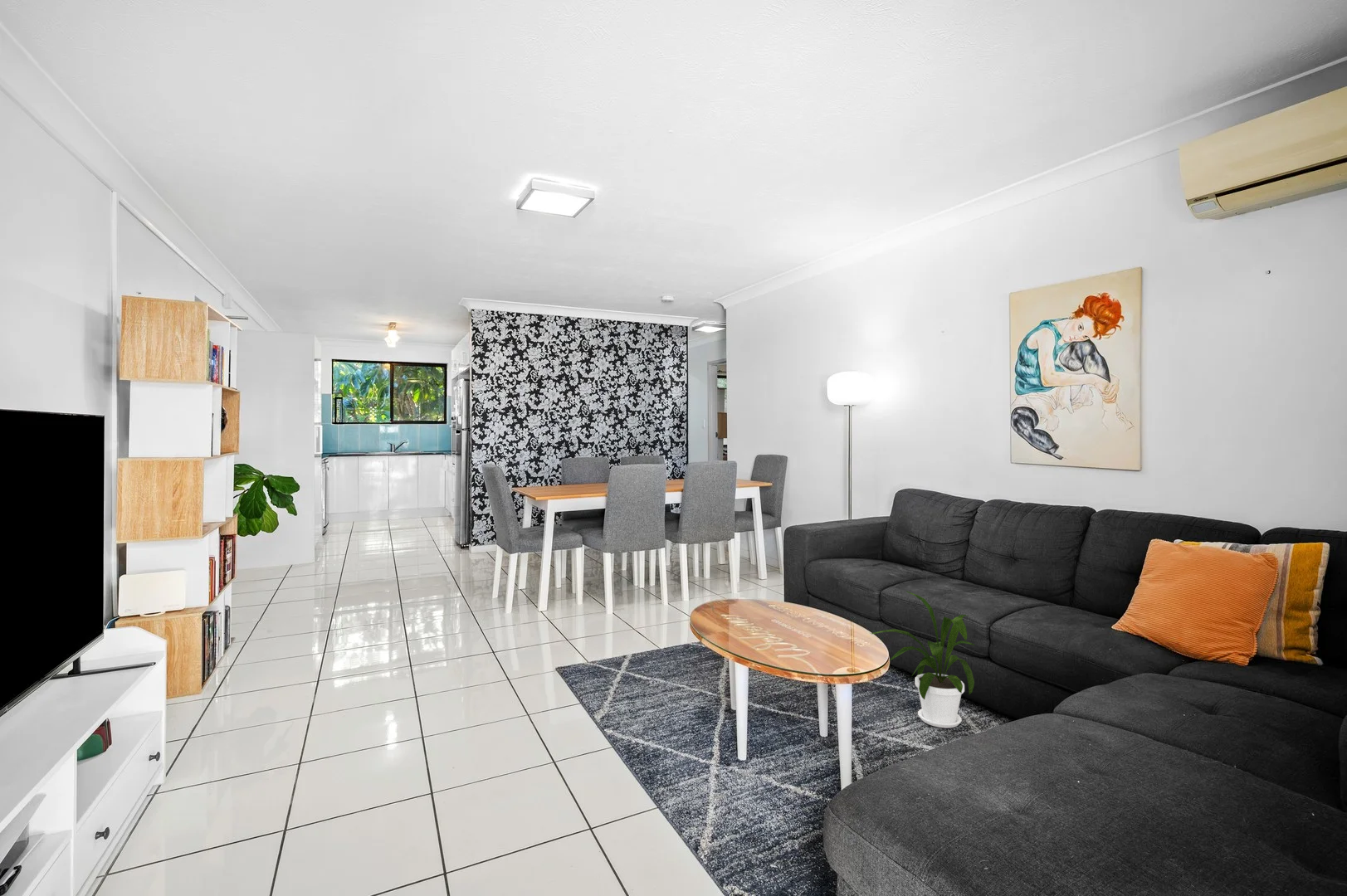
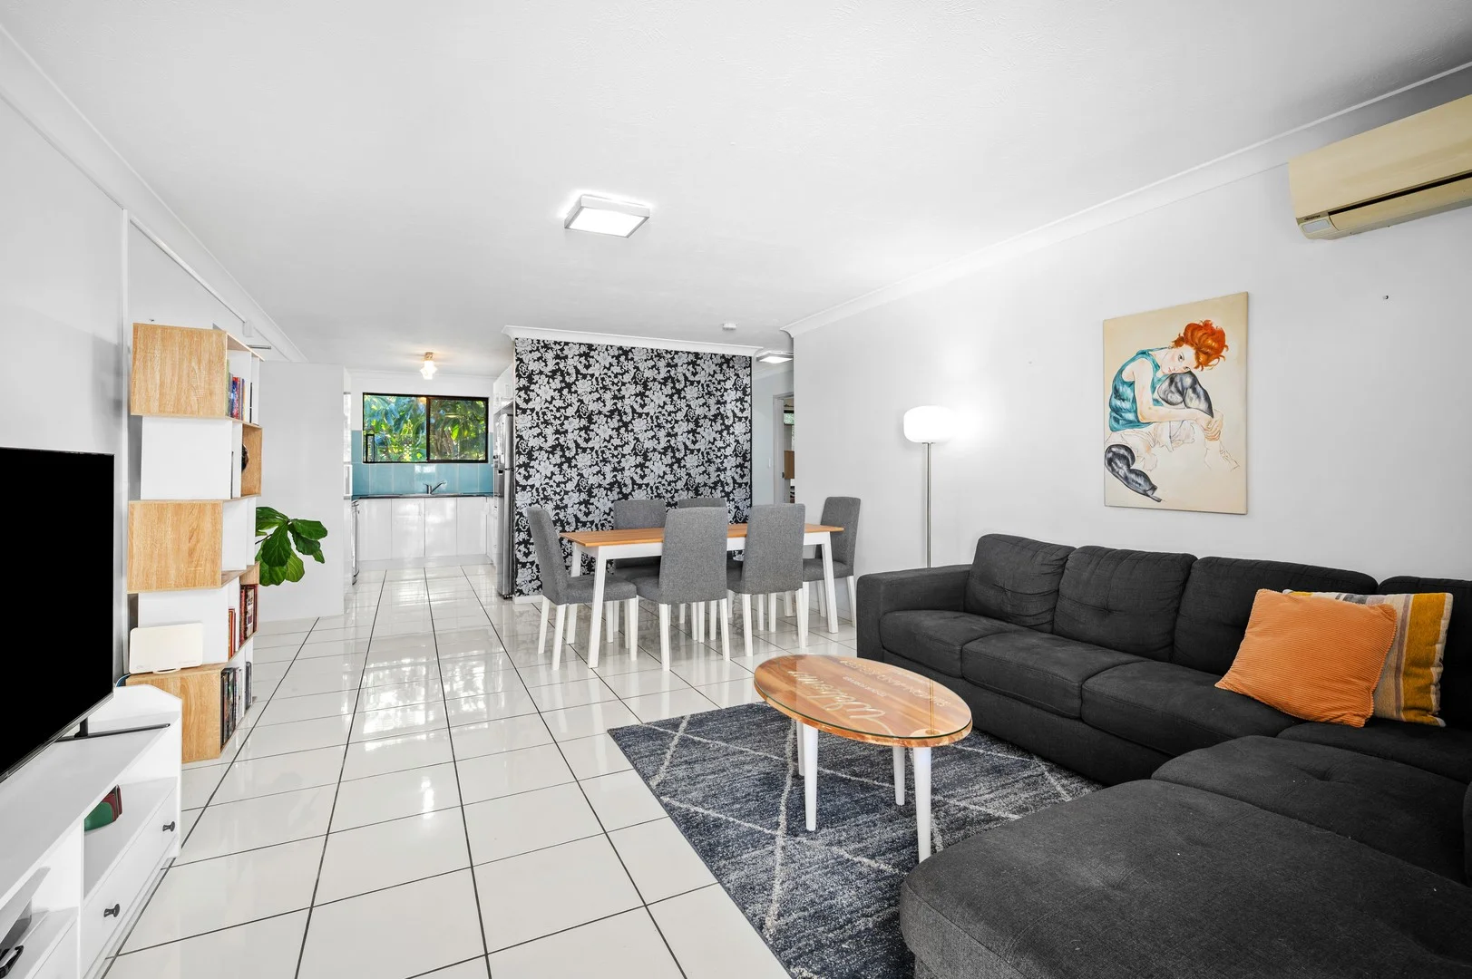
- house plant [871,591,976,728]
